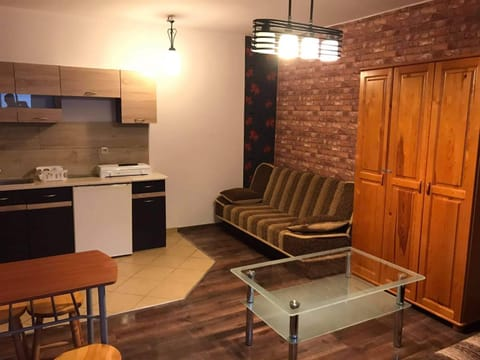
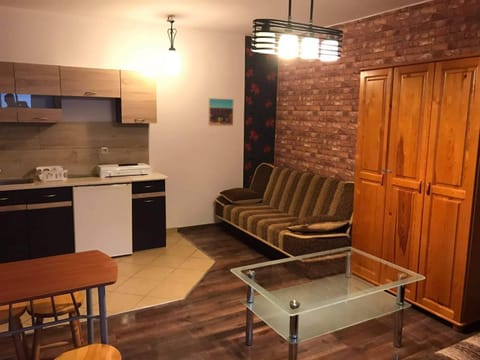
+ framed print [207,97,234,127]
